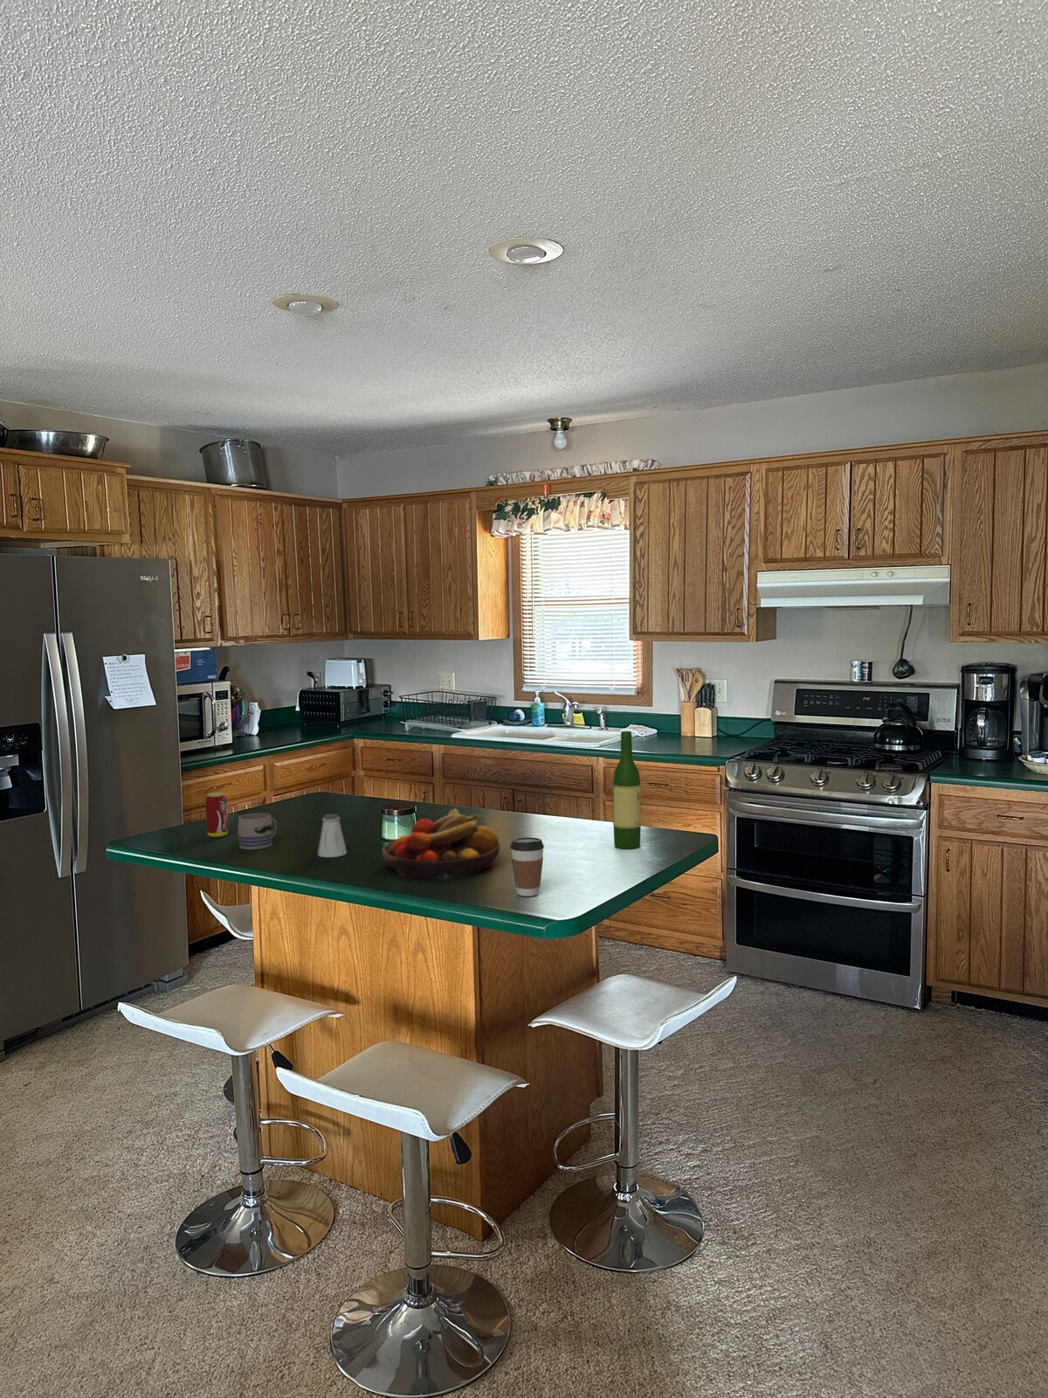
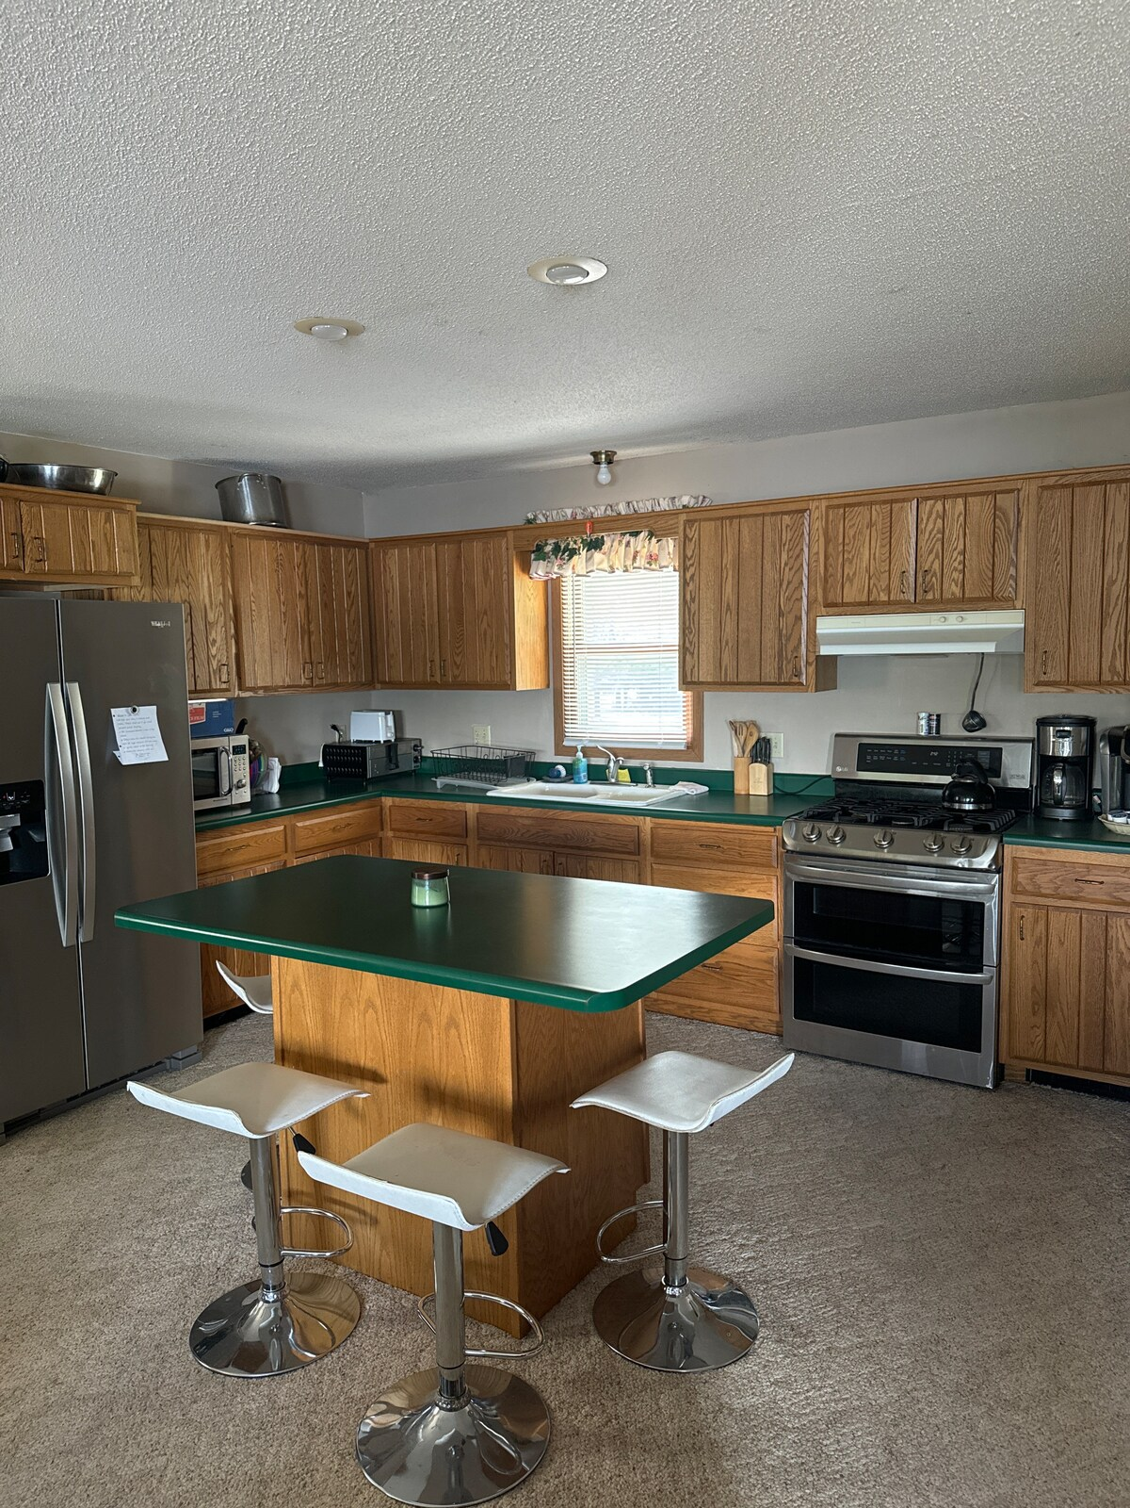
- coffee cup [510,837,545,897]
- mug [237,812,277,850]
- beverage can [205,791,229,838]
- fruit bowl [382,807,501,882]
- wine bottle [612,731,642,850]
- saltshaker [317,813,348,858]
